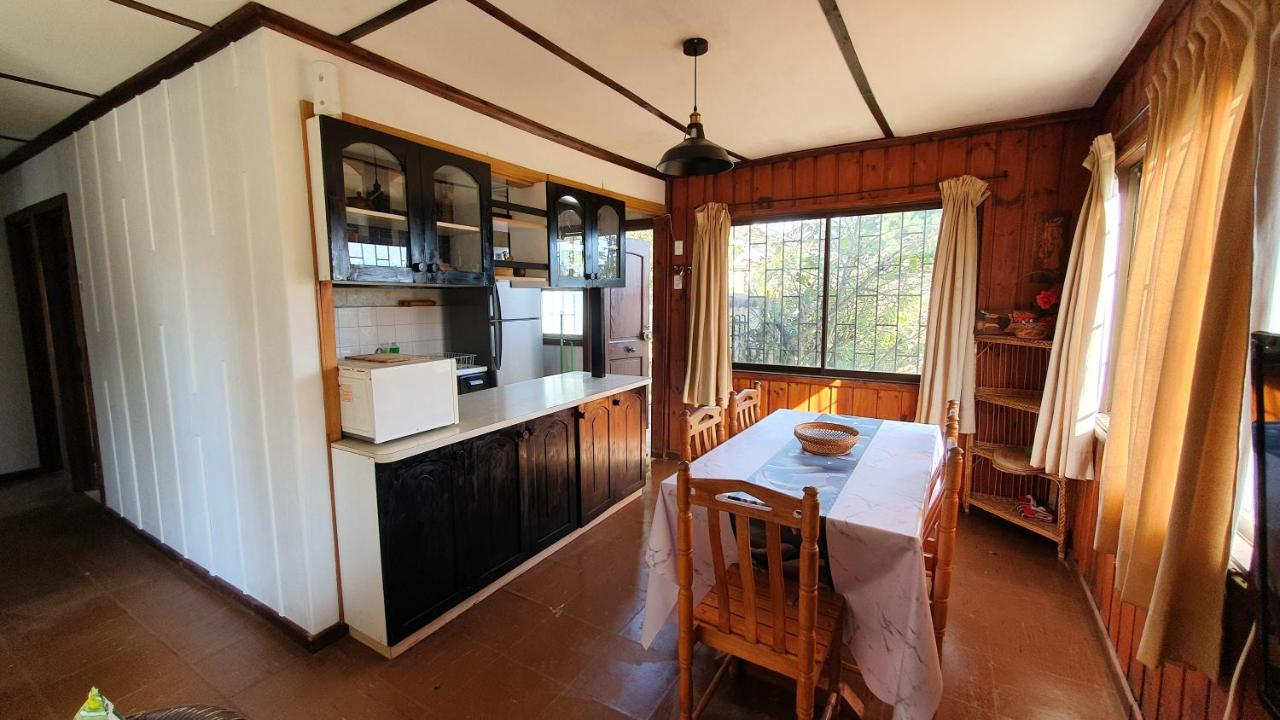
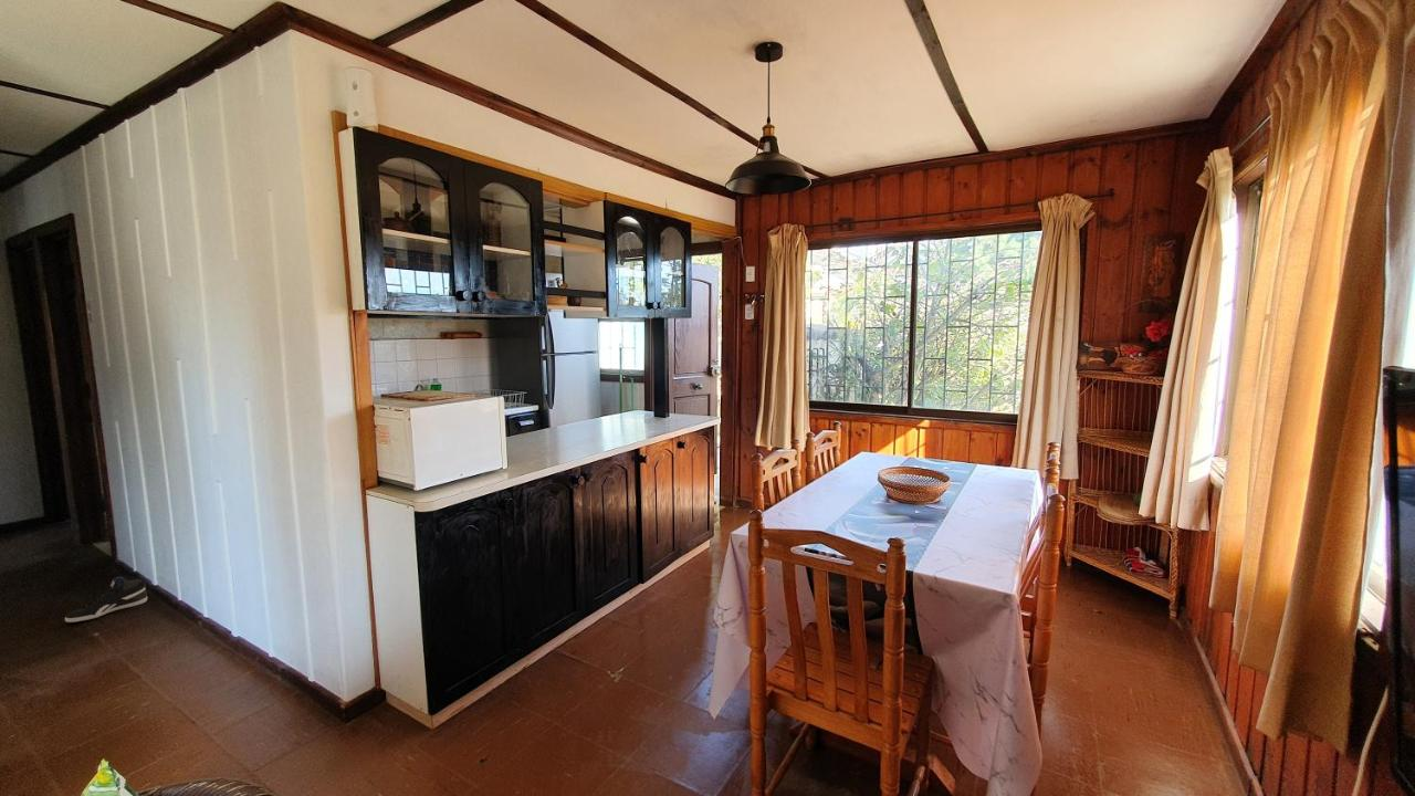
+ sneaker [64,576,148,624]
